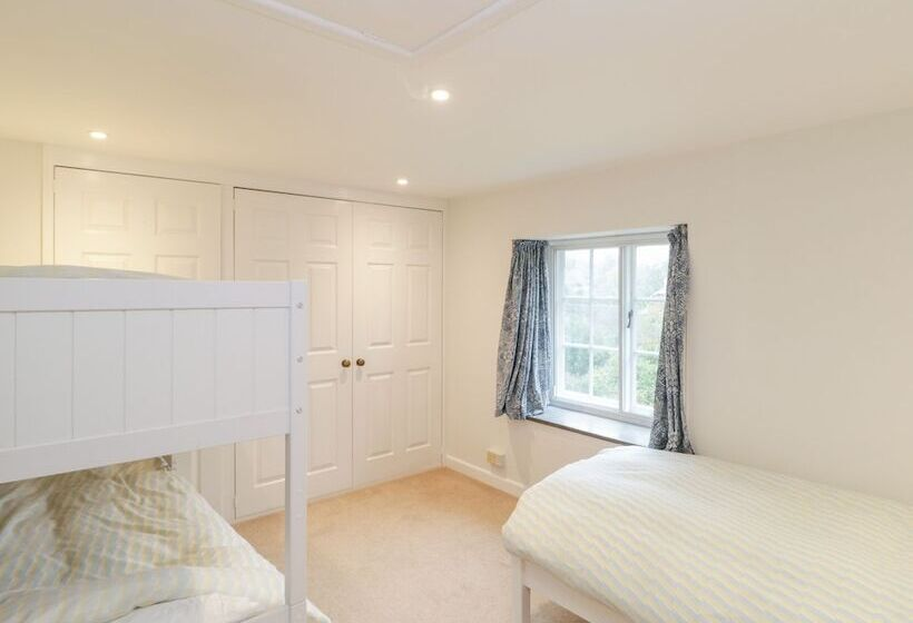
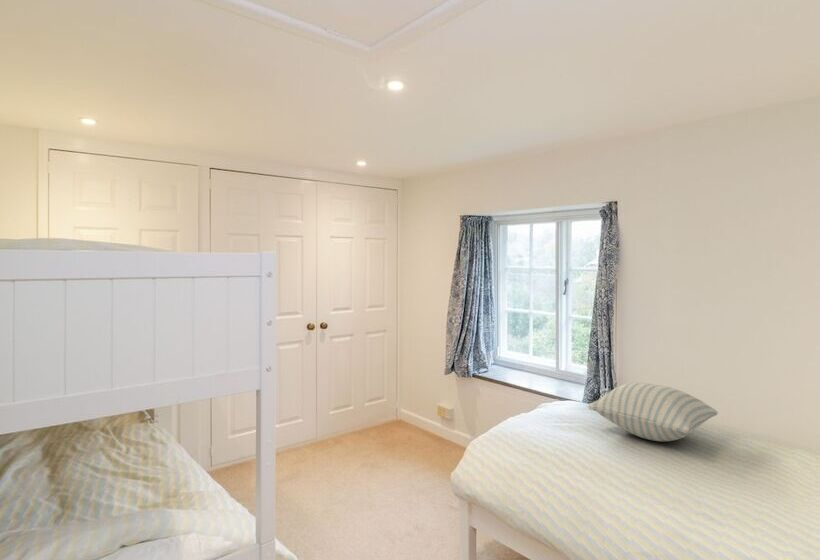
+ pillow [587,382,719,442]
